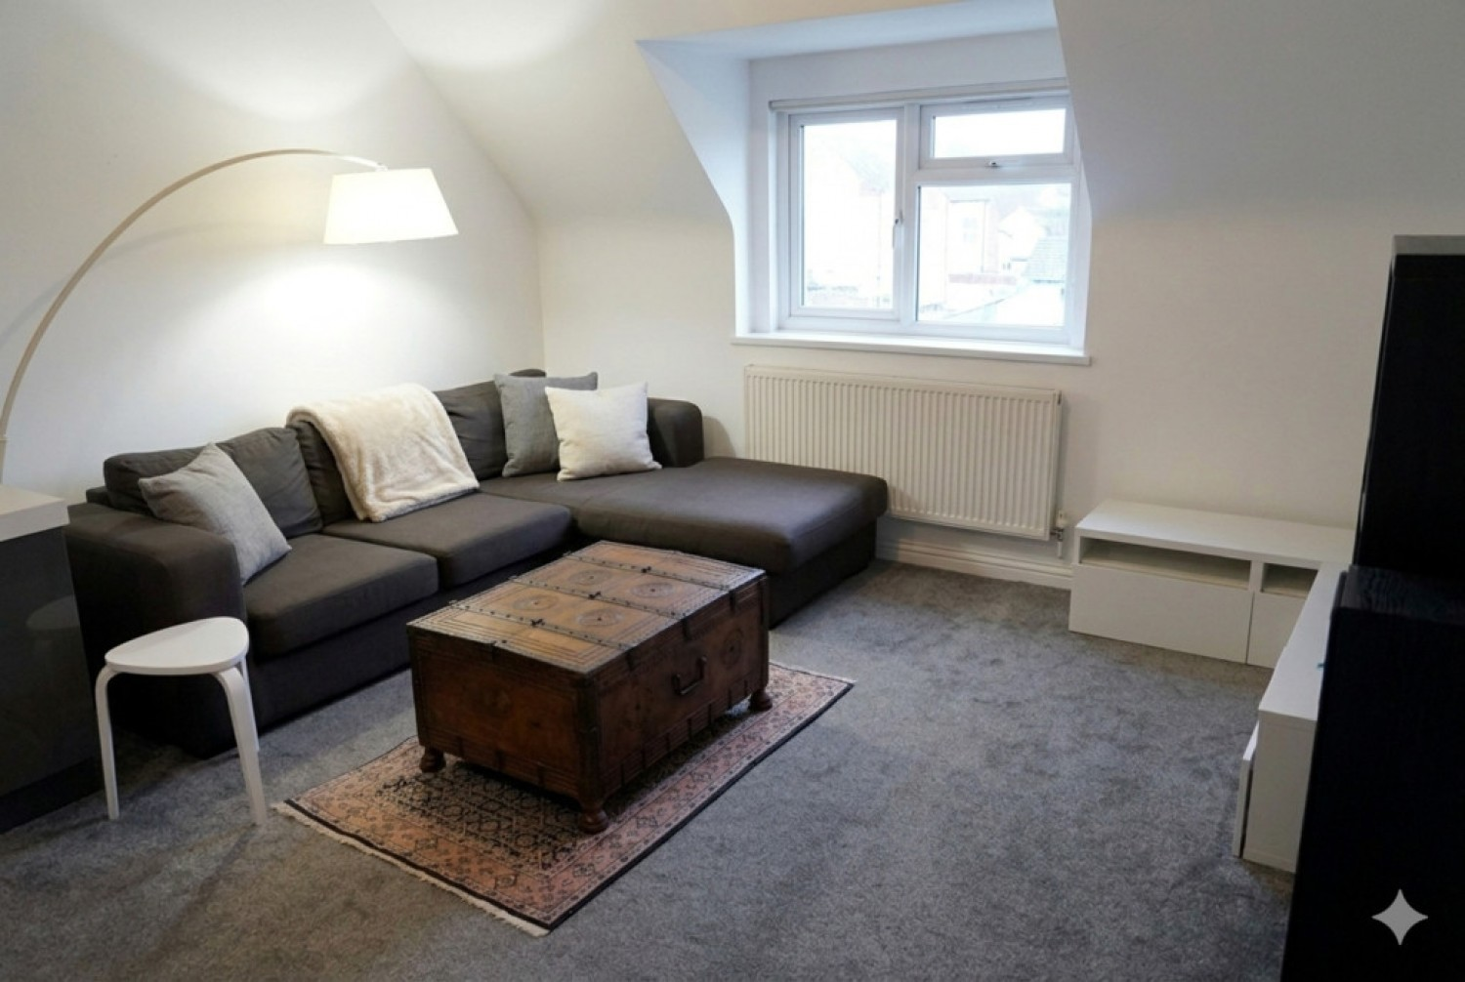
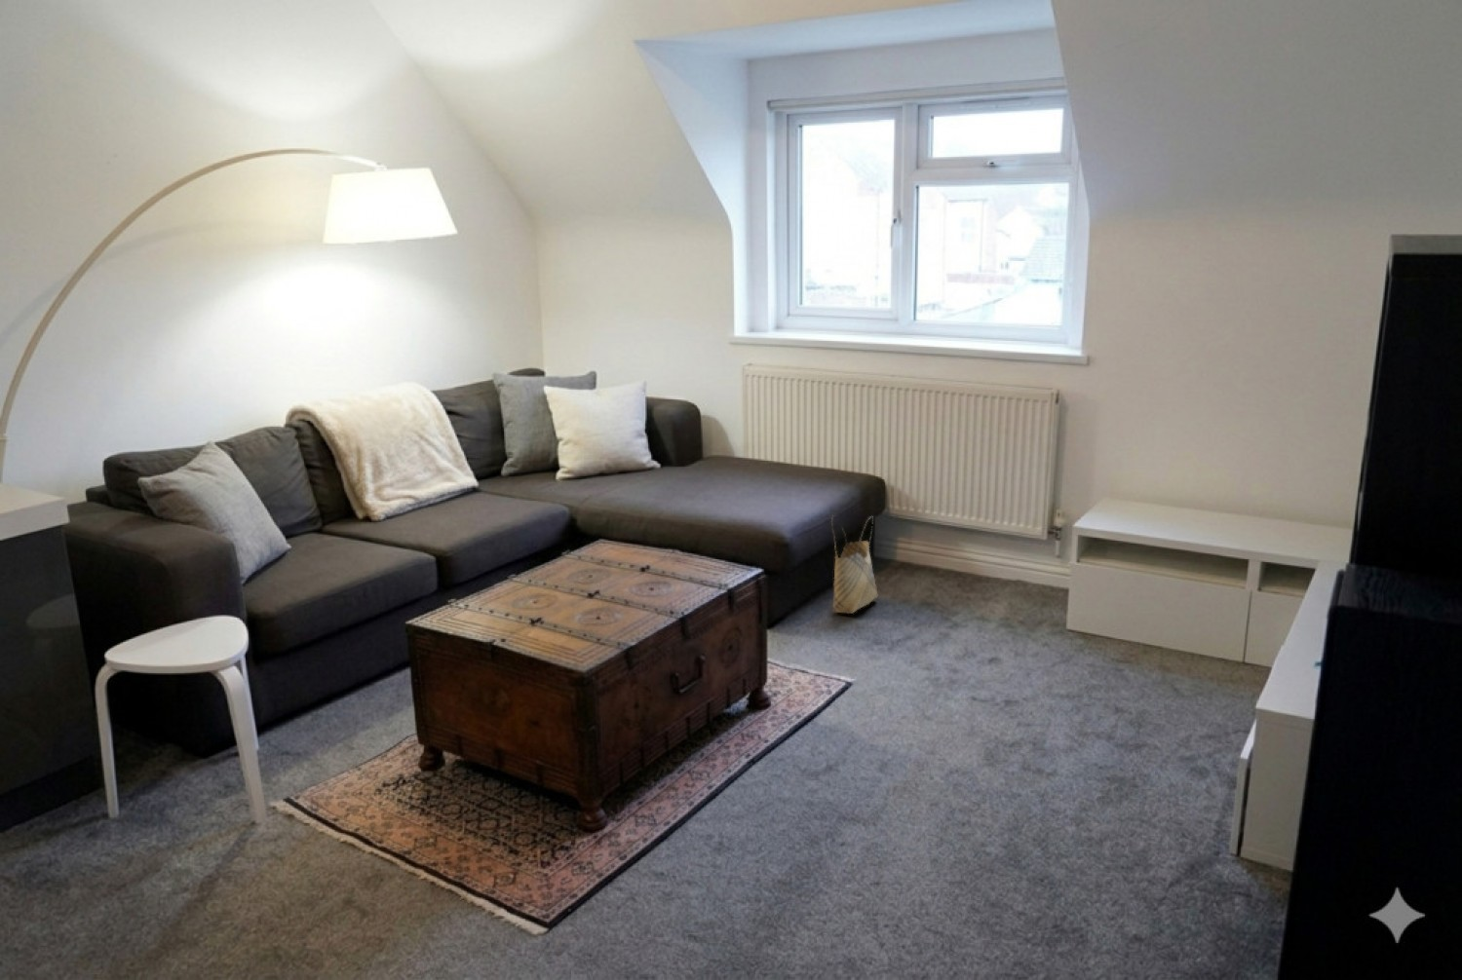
+ woven basket [831,515,878,615]
